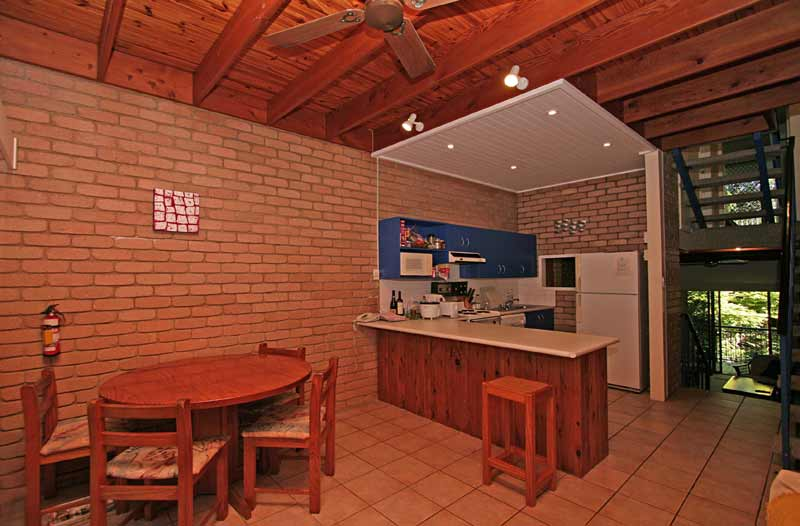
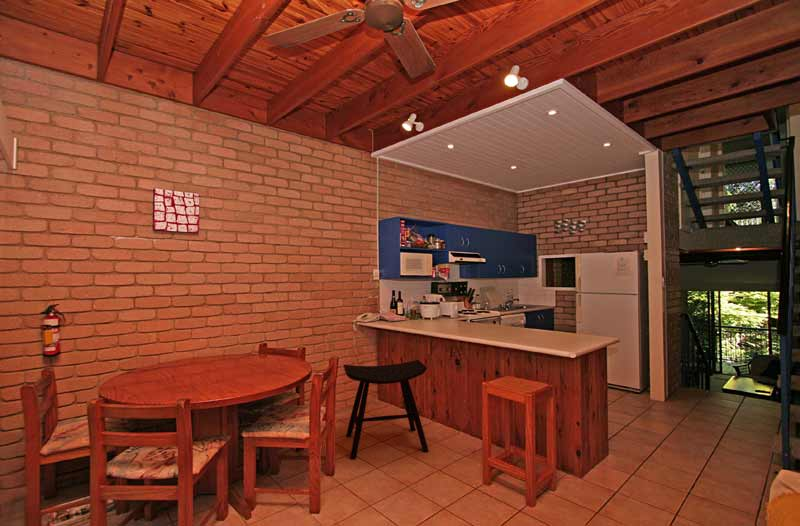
+ stool [343,359,430,461]
